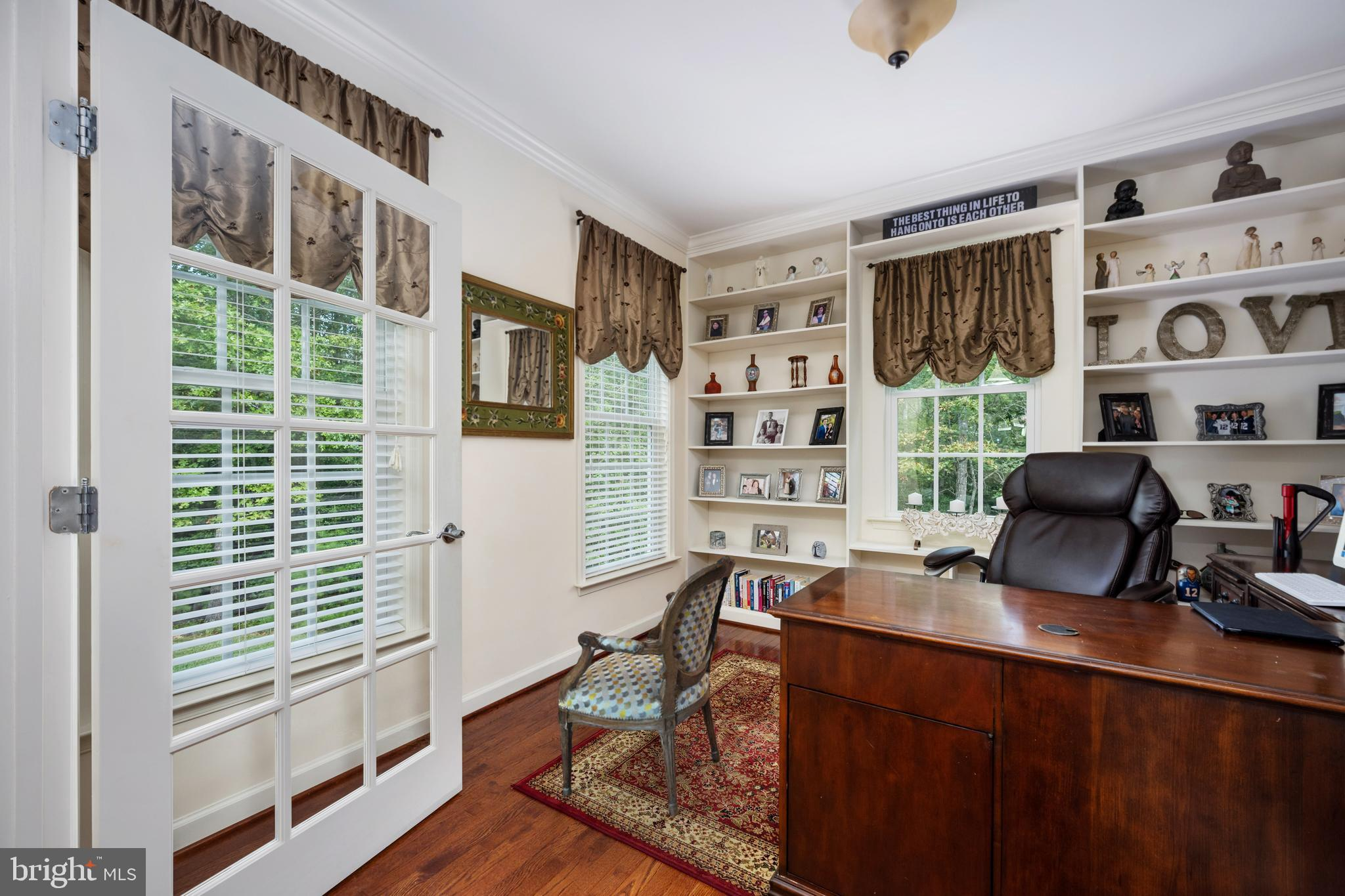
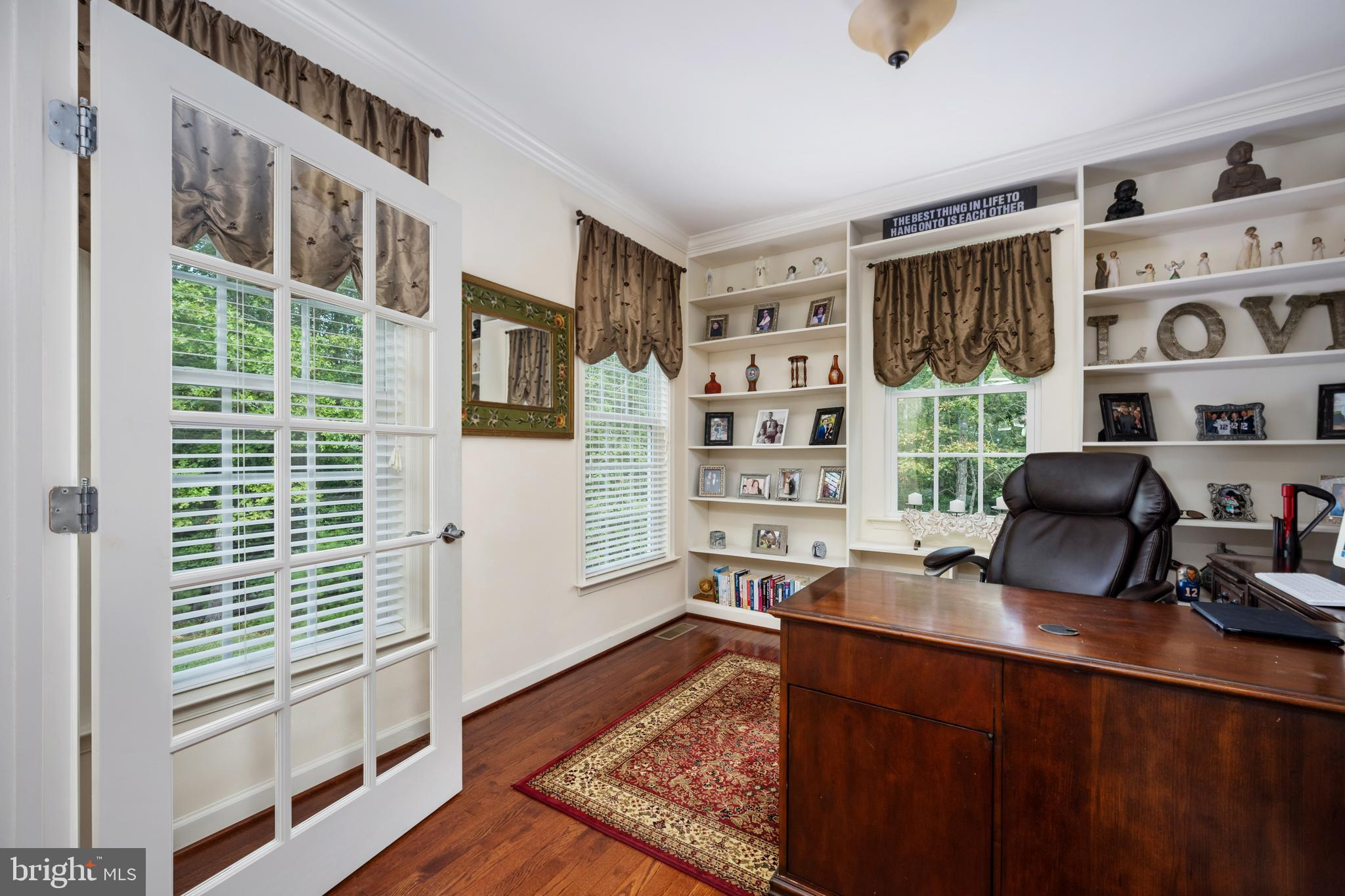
- armchair [556,555,736,817]
